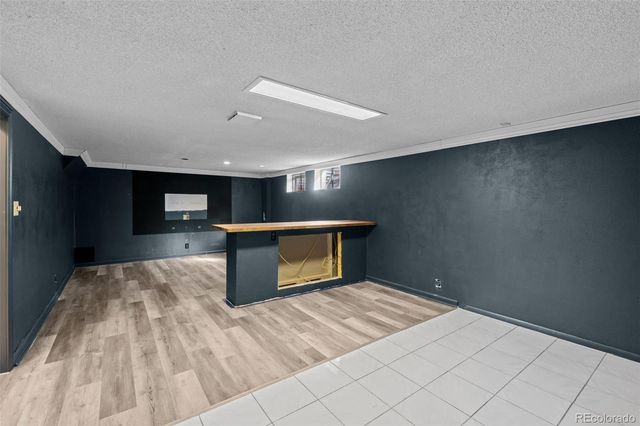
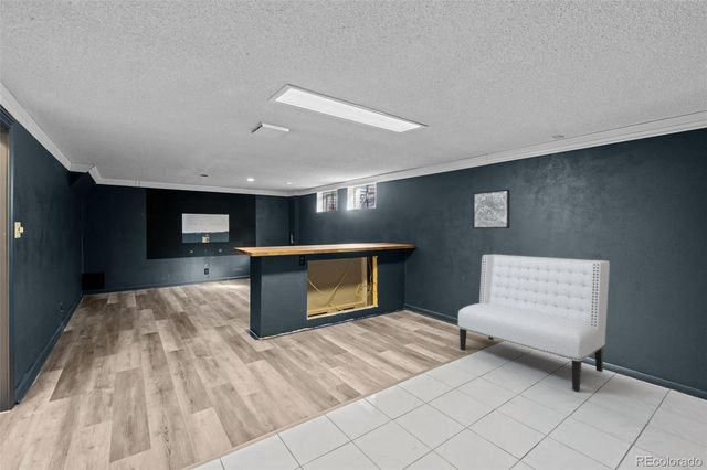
+ sofa [457,253,611,392]
+ wall art [472,189,511,229]
